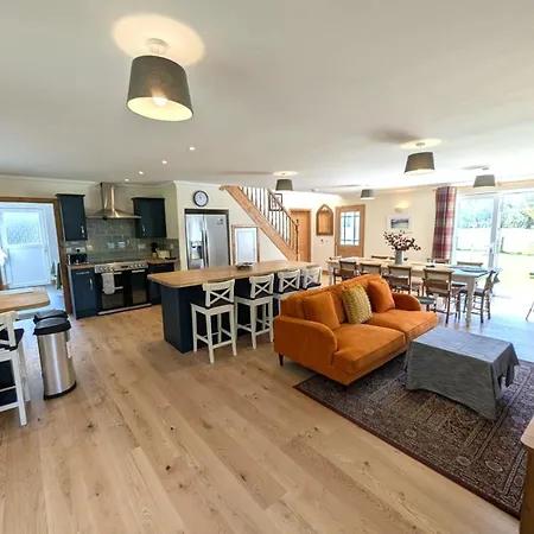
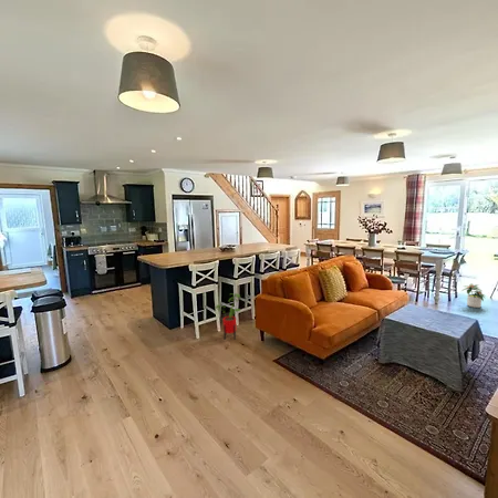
+ house plant [214,292,242,341]
+ potted plant [460,282,486,309]
